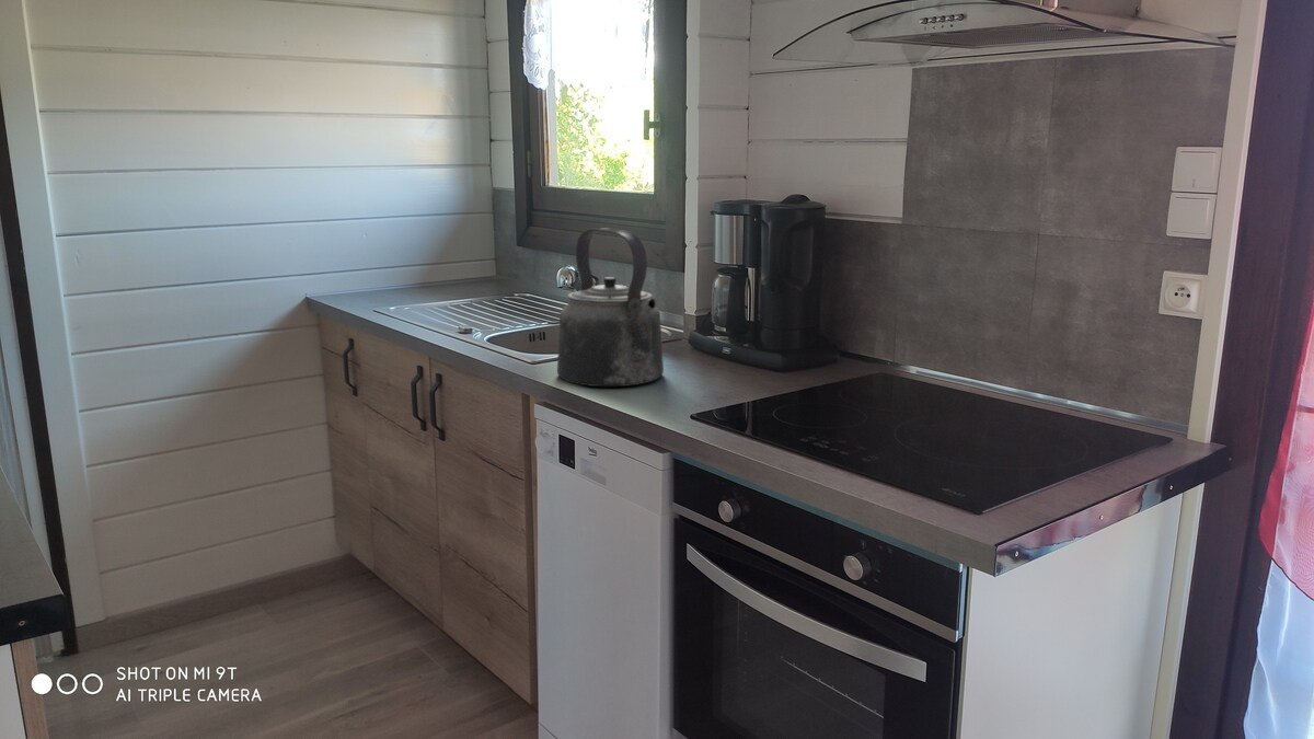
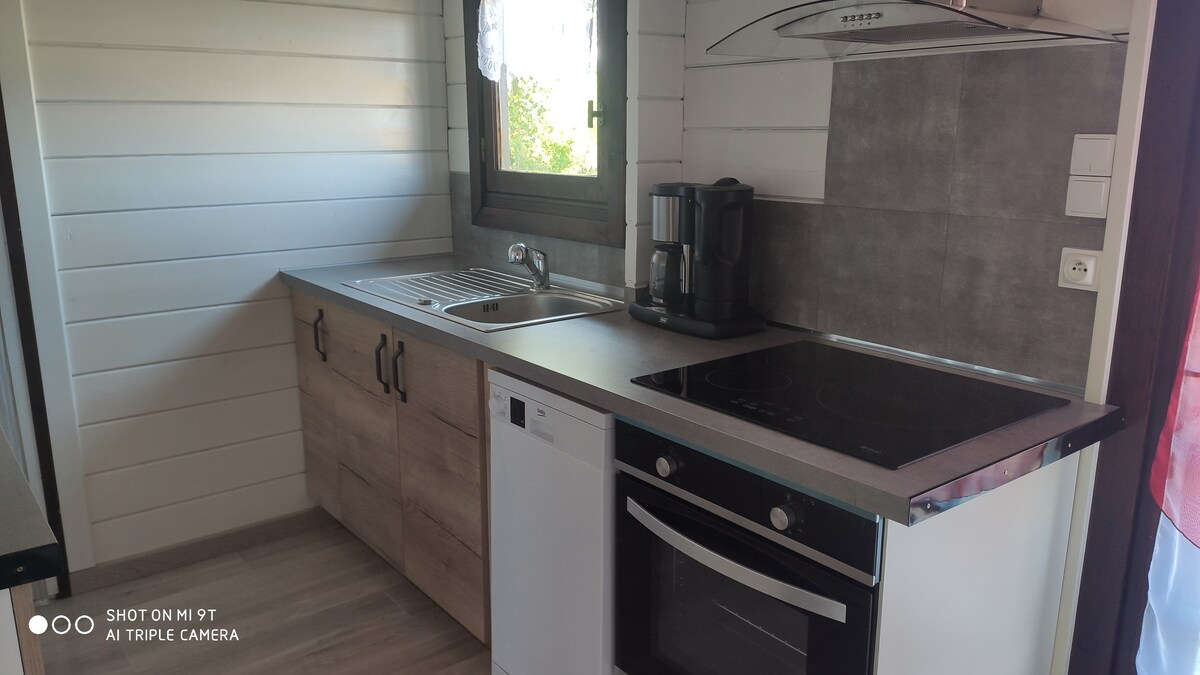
- kettle [556,227,665,388]
